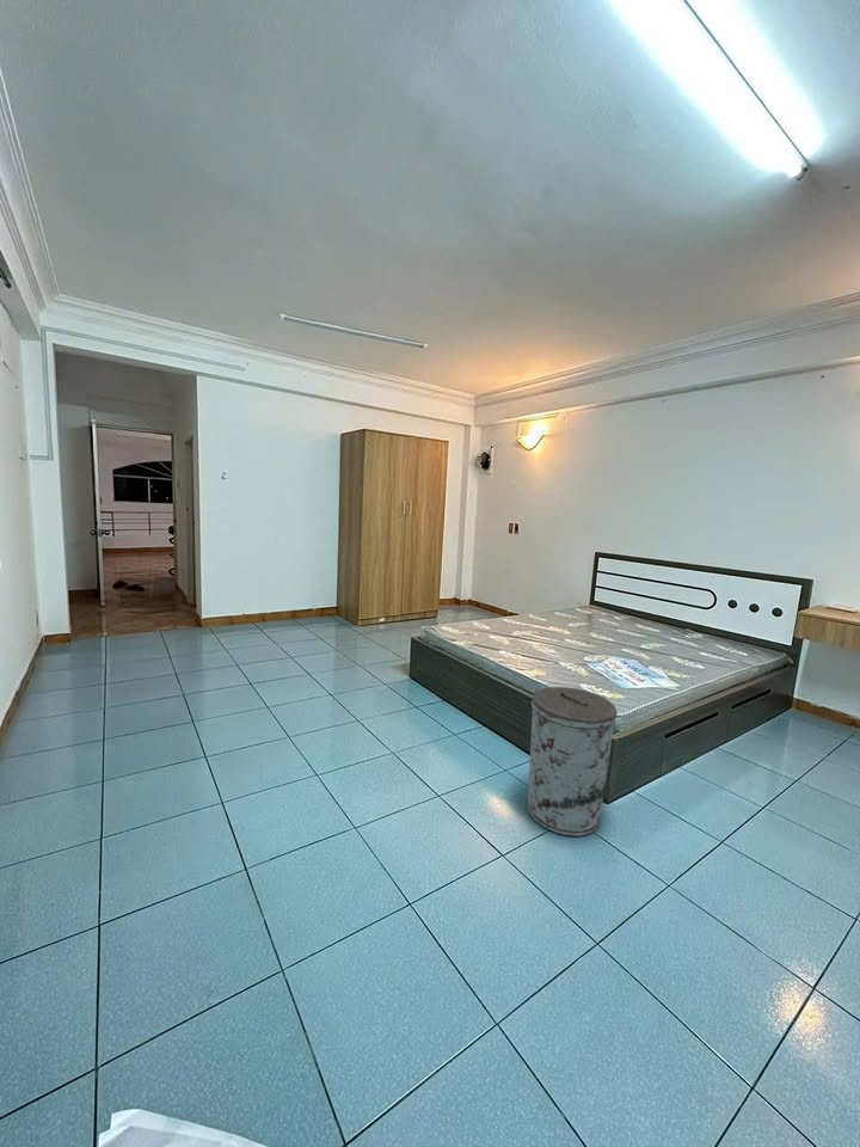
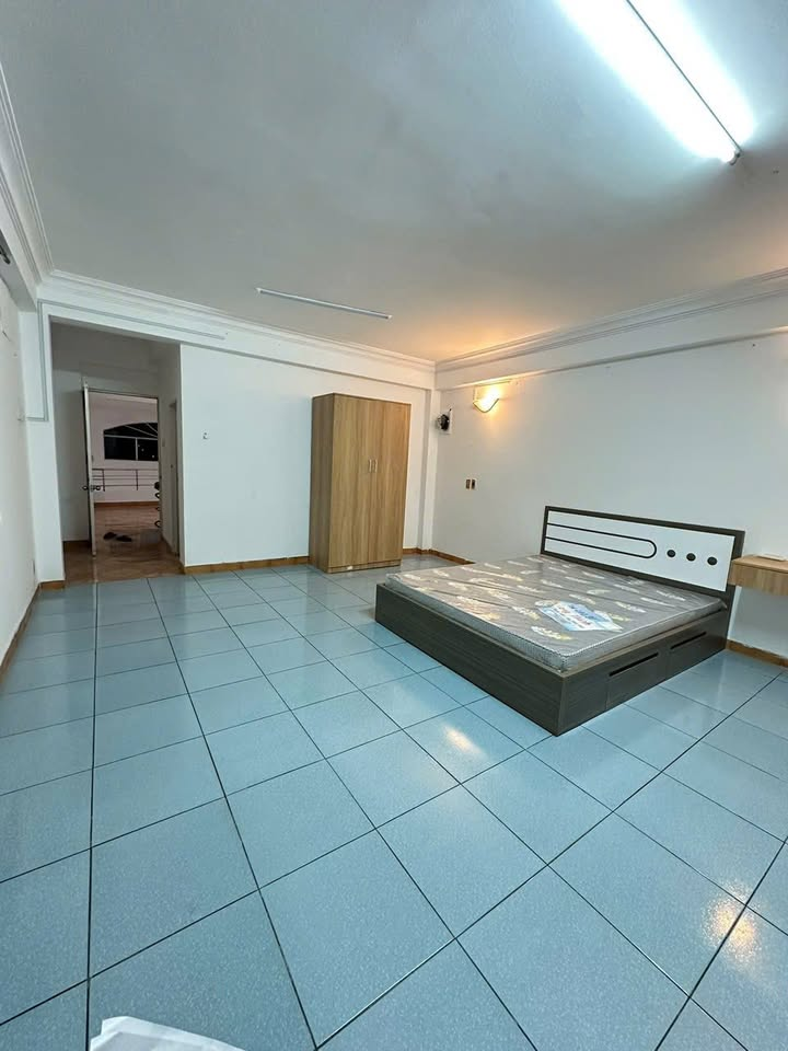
- trash can [526,686,619,838]
